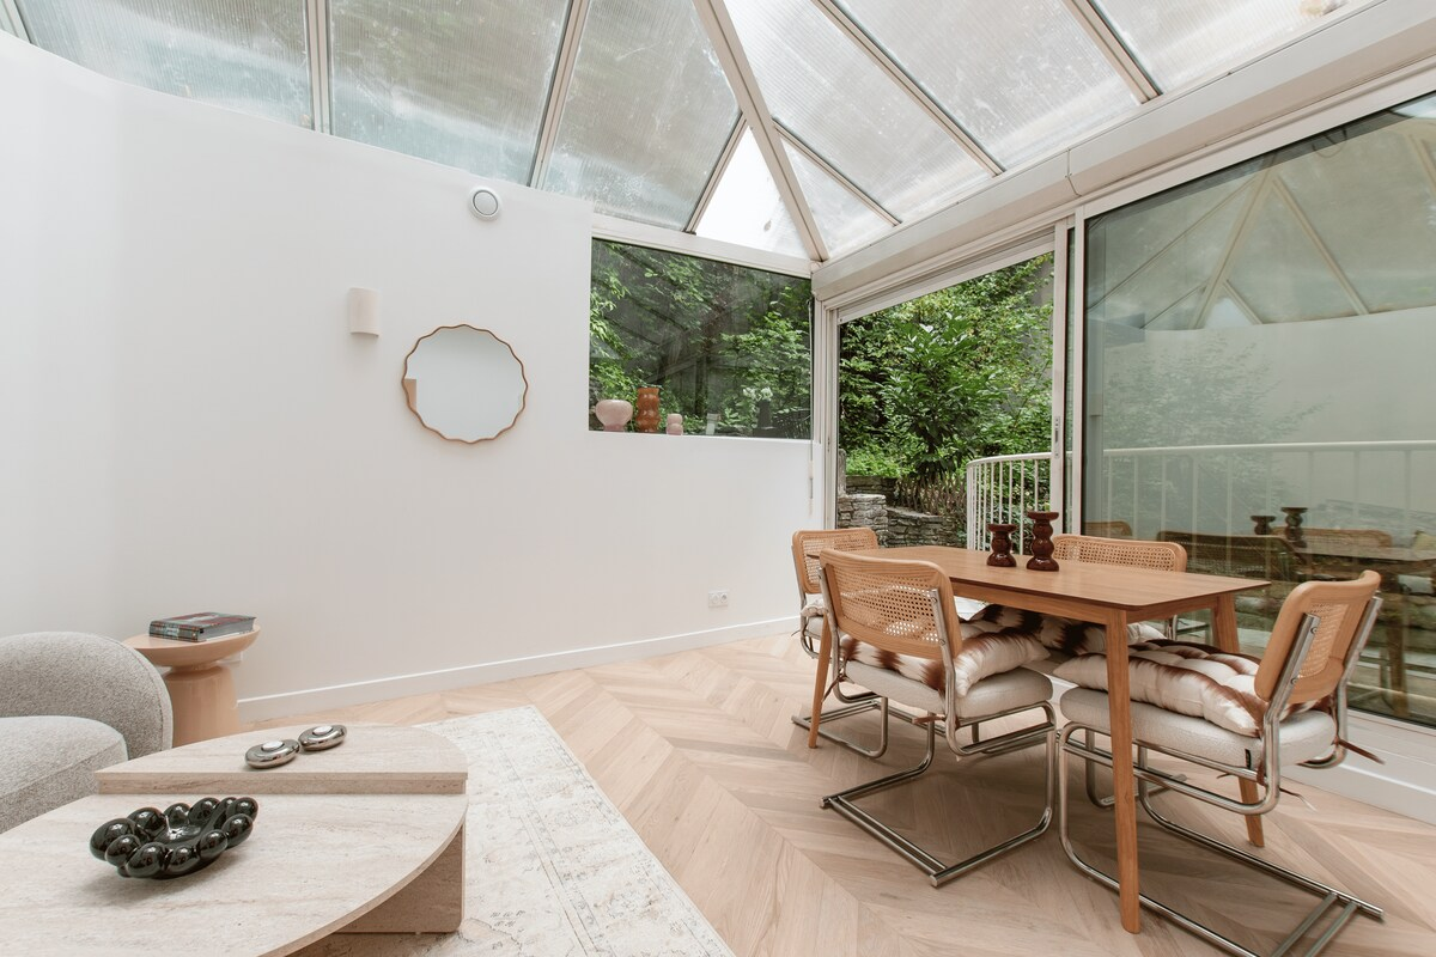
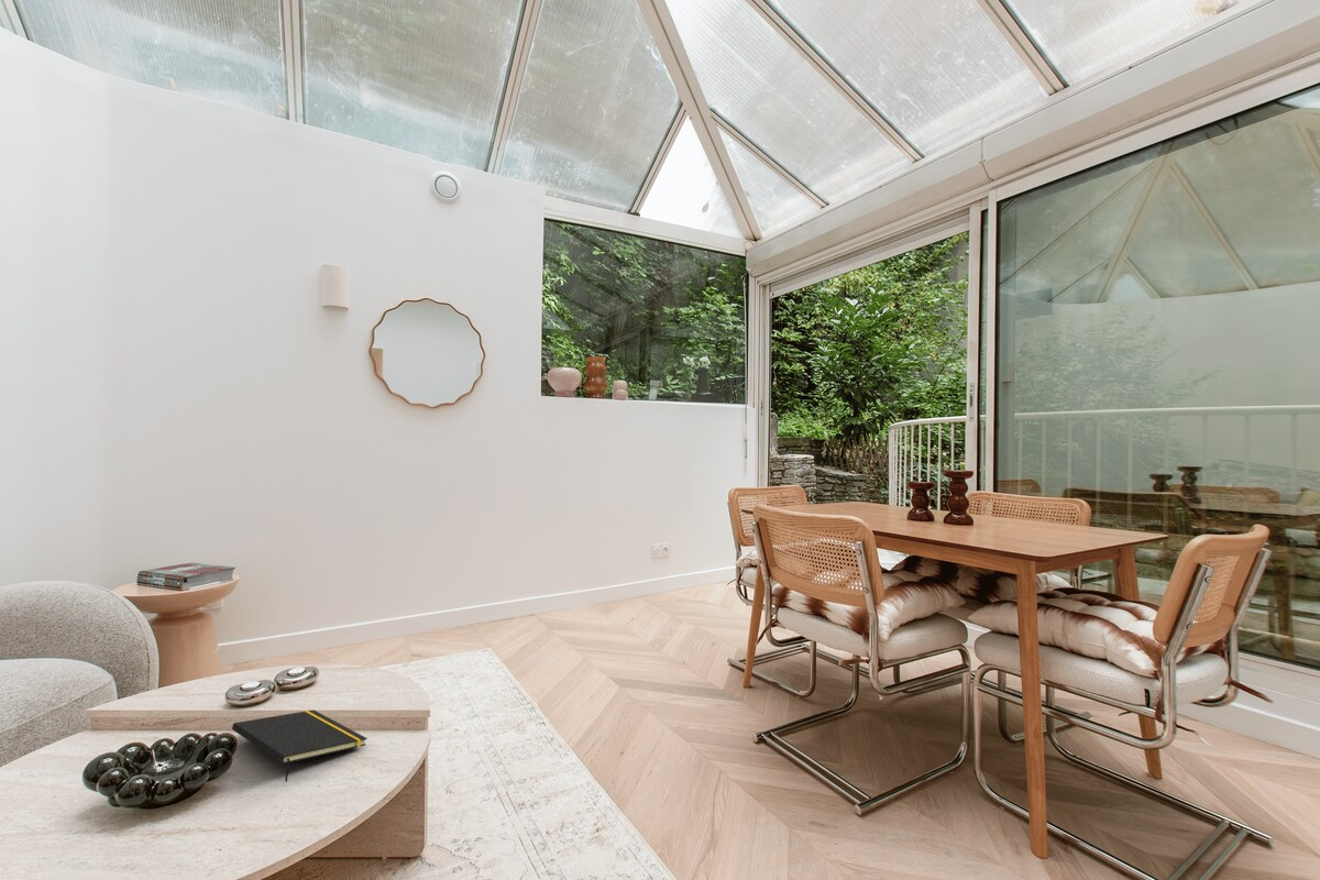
+ notepad [231,708,369,783]
